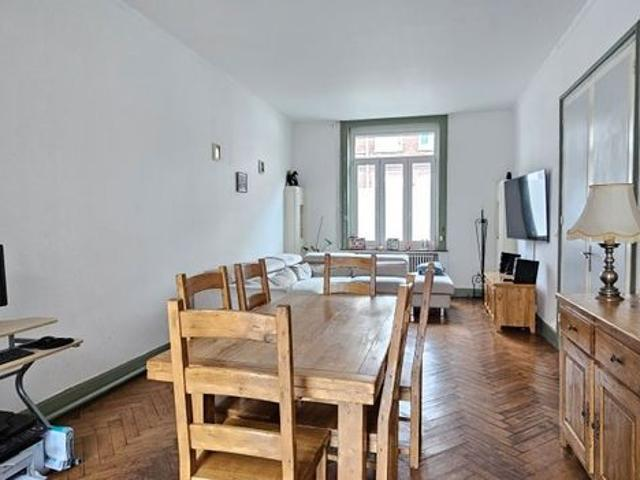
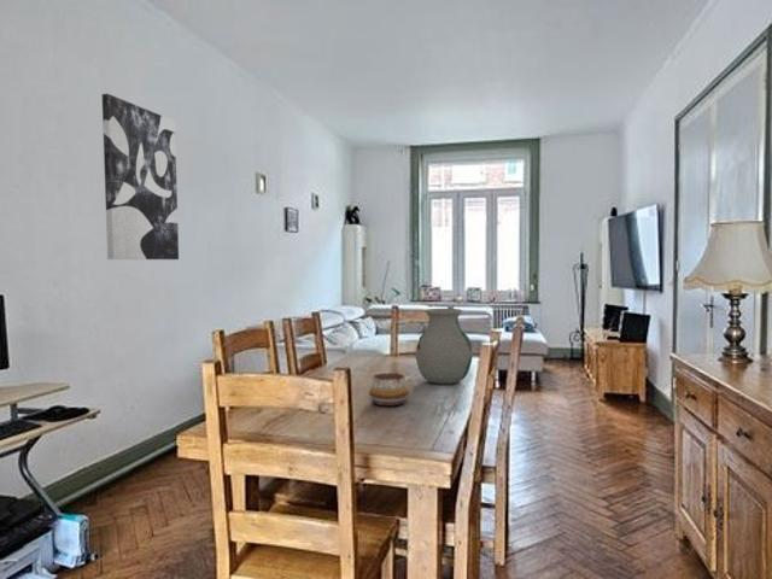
+ decorative bowl [368,372,410,407]
+ wall art [101,93,180,261]
+ vase [414,308,474,385]
